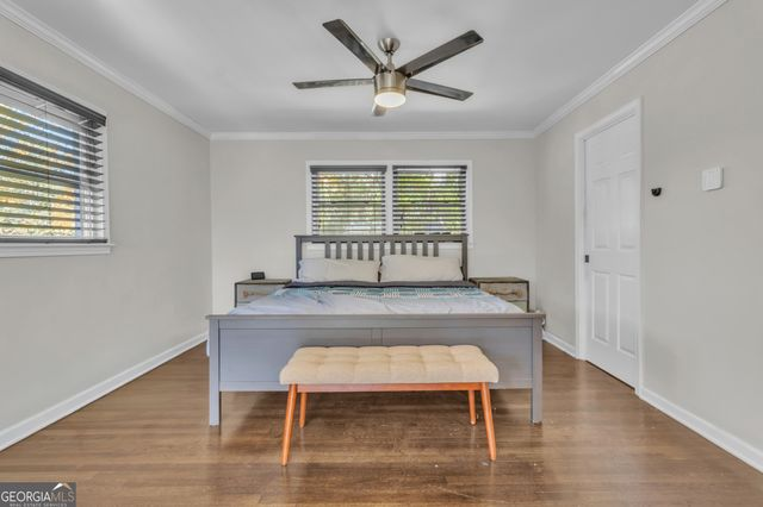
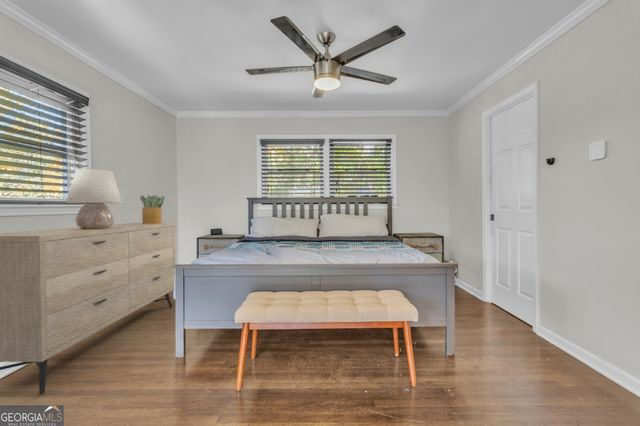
+ potted plant [139,194,165,224]
+ table lamp [65,168,123,229]
+ dresser [0,222,176,396]
